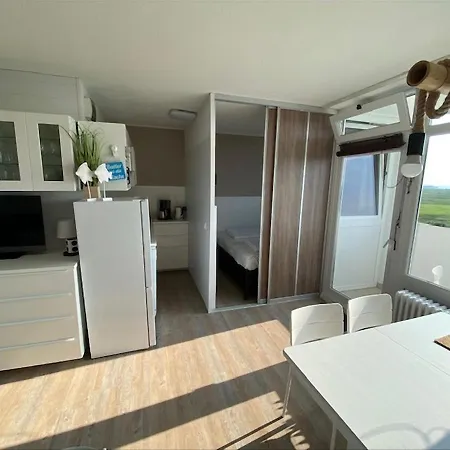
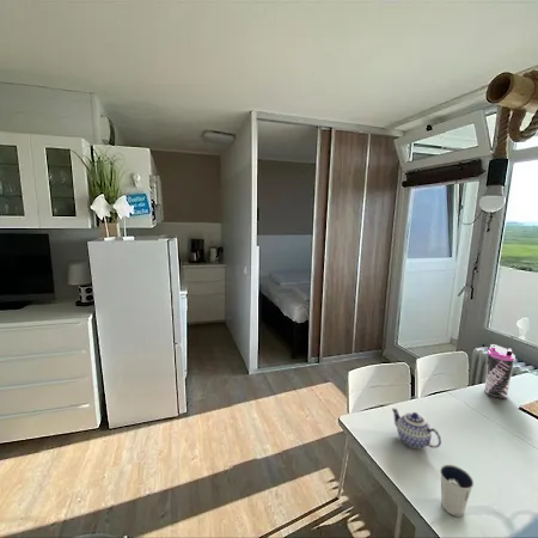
+ water bottle [483,343,516,399]
+ dixie cup [439,464,475,518]
+ teapot [391,408,442,450]
